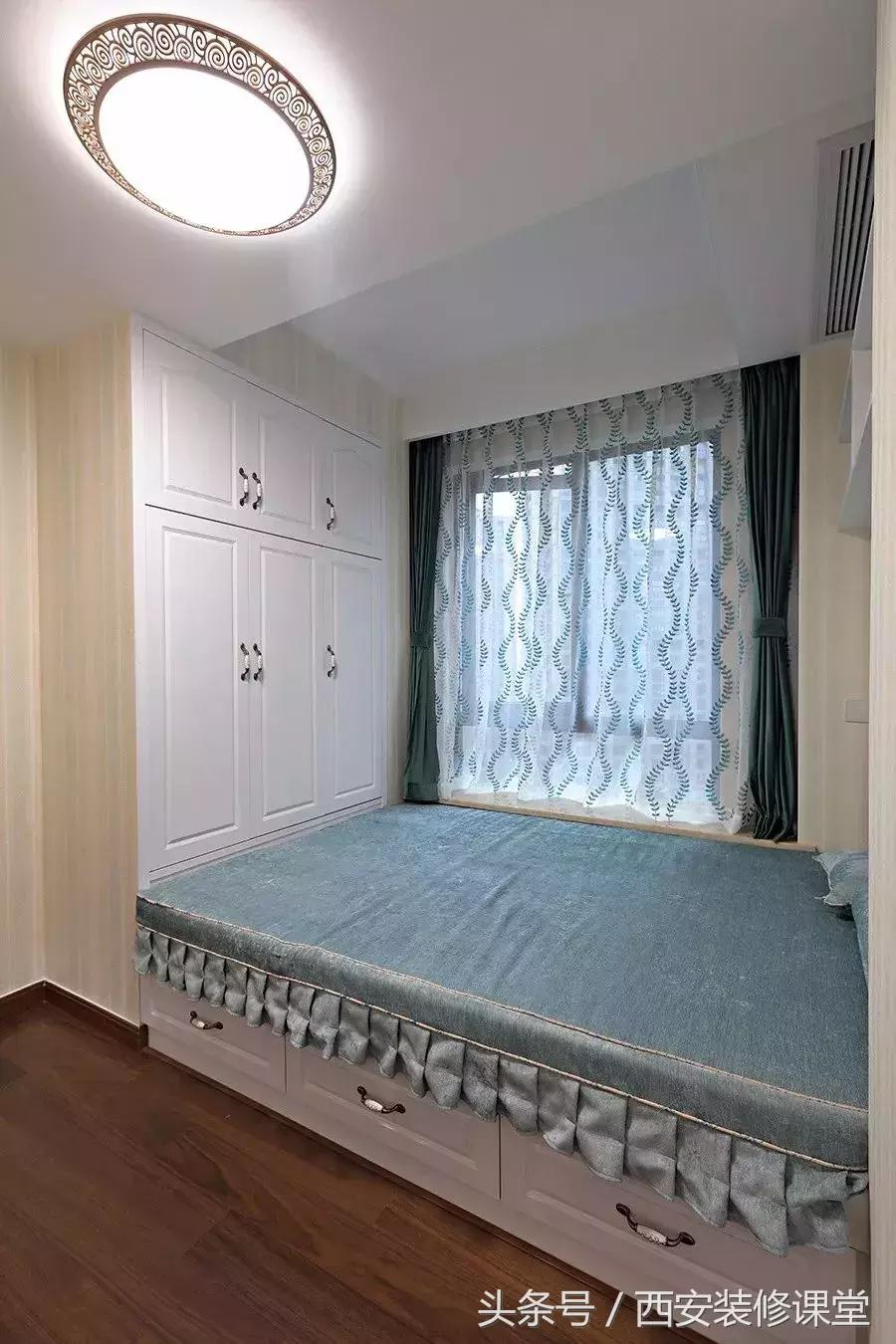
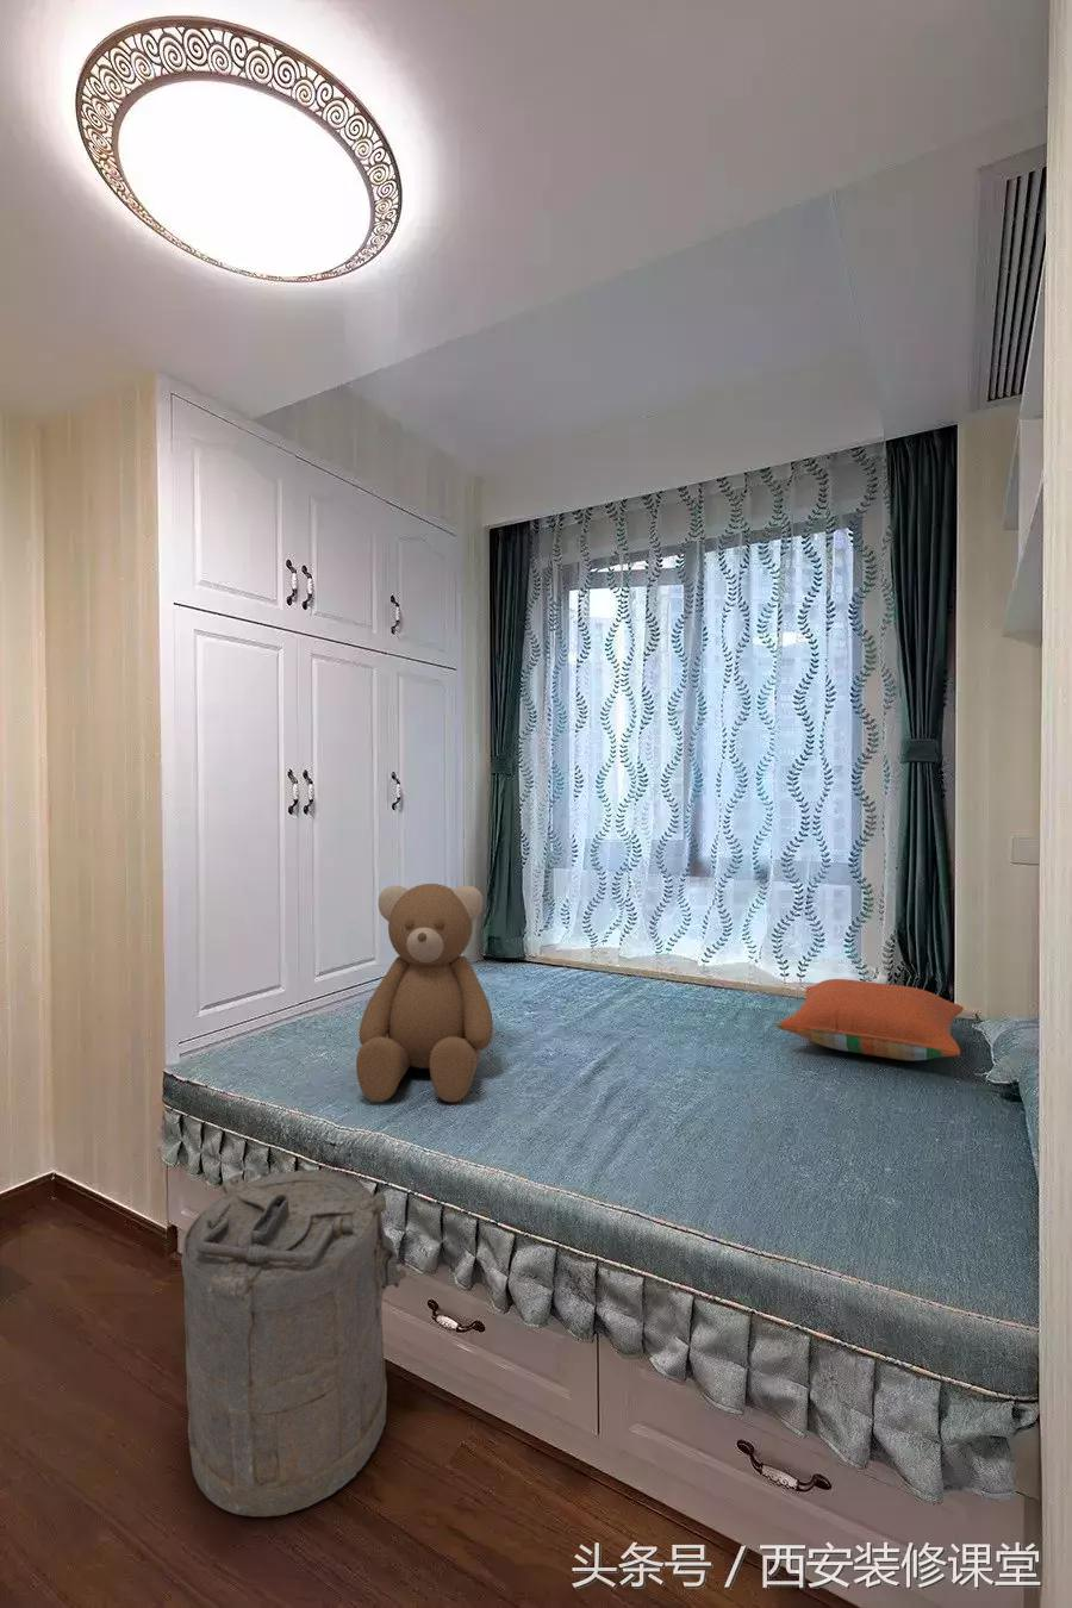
+ laundry hamper [179,1169,407,1517]
+ pillow [775,977,964,1062]
+ teddy bear [355,883,494,1103]
